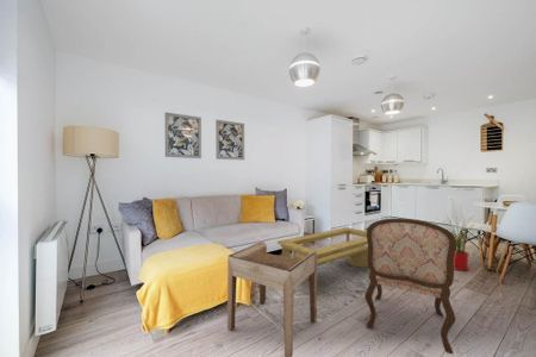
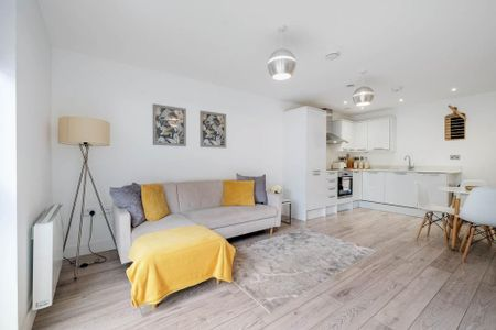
- coffee table [276,226,368,281]
- armchair [364,218,457,355]
- side table [226,240,318,357]
- house plant [435,213,484,273]
